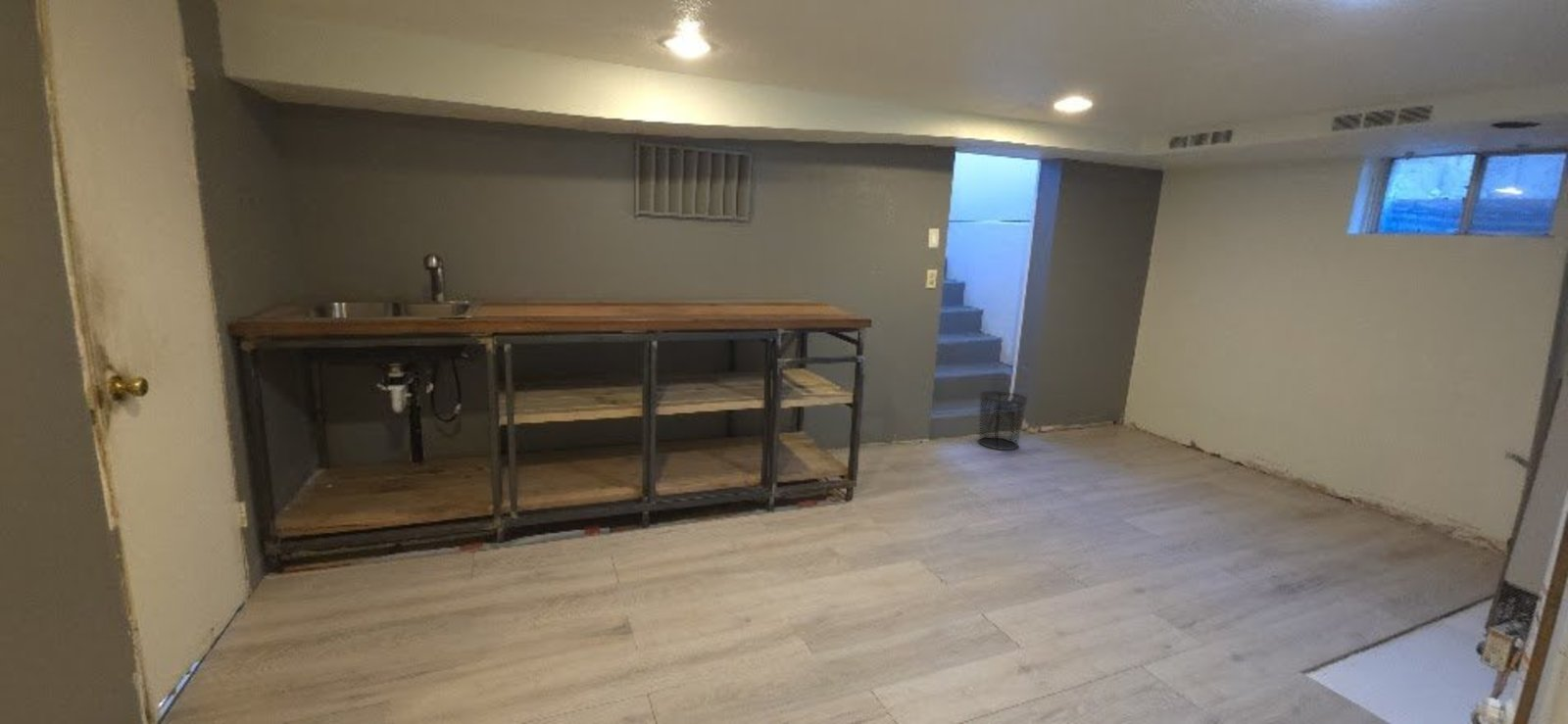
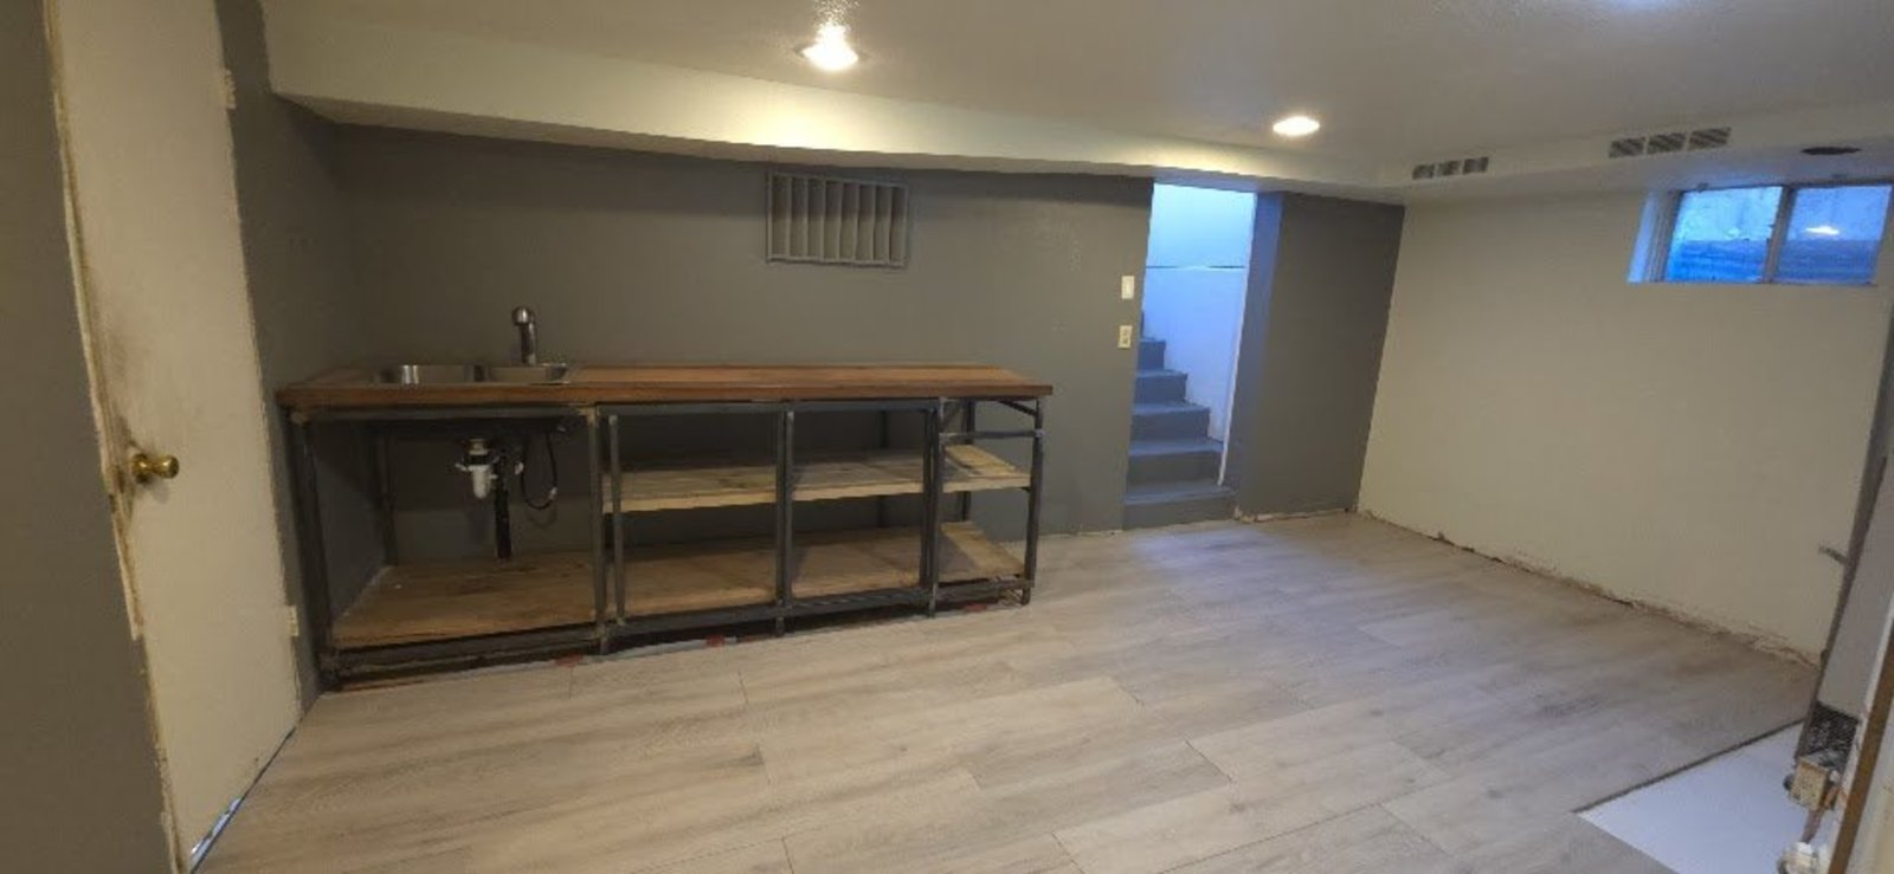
- waste bin [977,390,1029,451]
